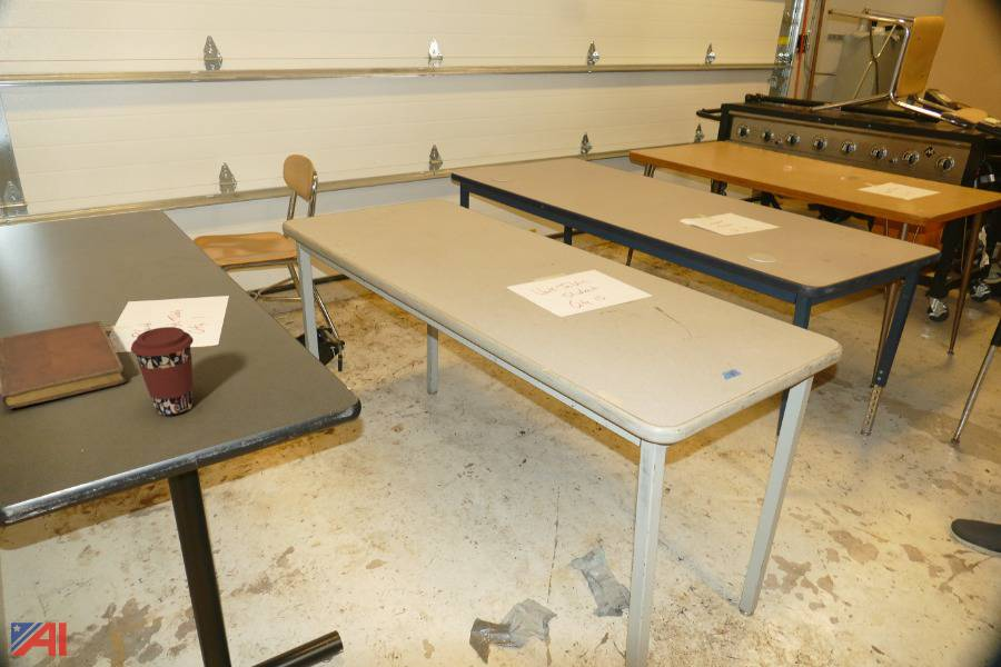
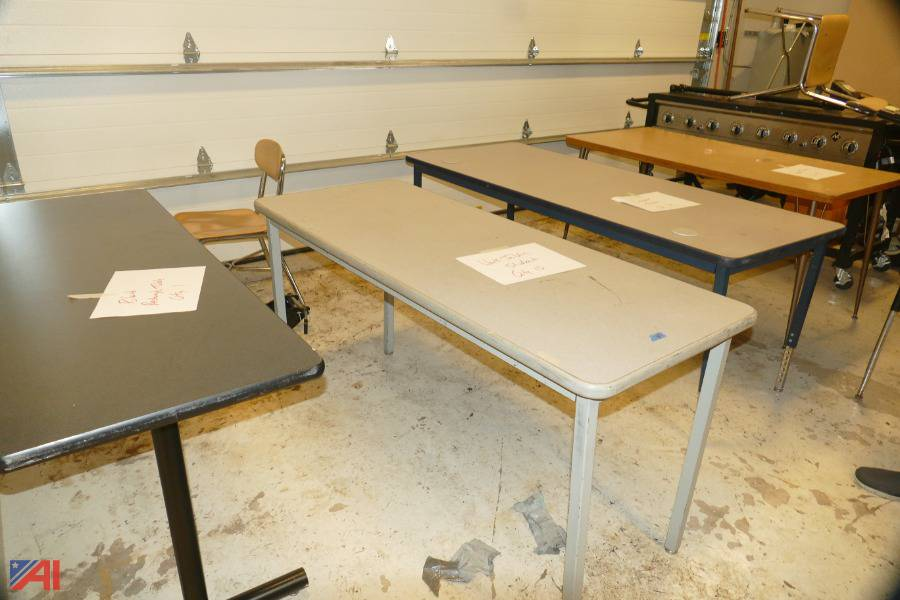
- coffee cup [130,326,195,417]
- notebook [0,320,127,410]
